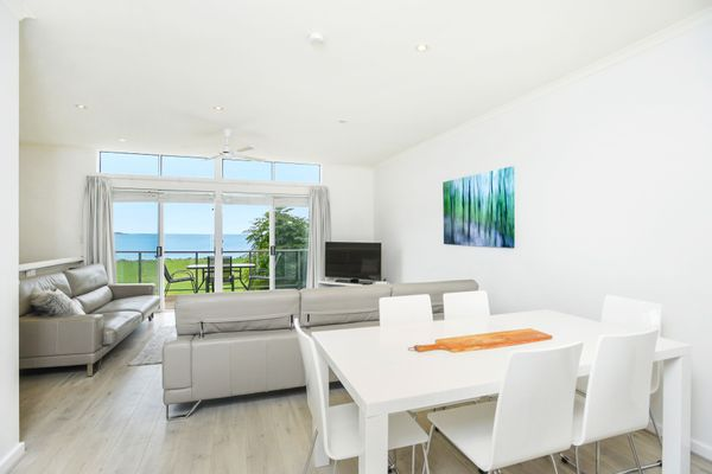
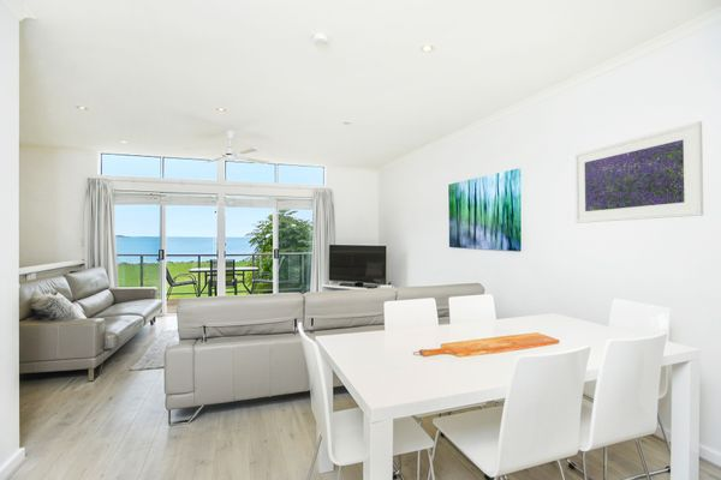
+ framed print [573,120,704,224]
